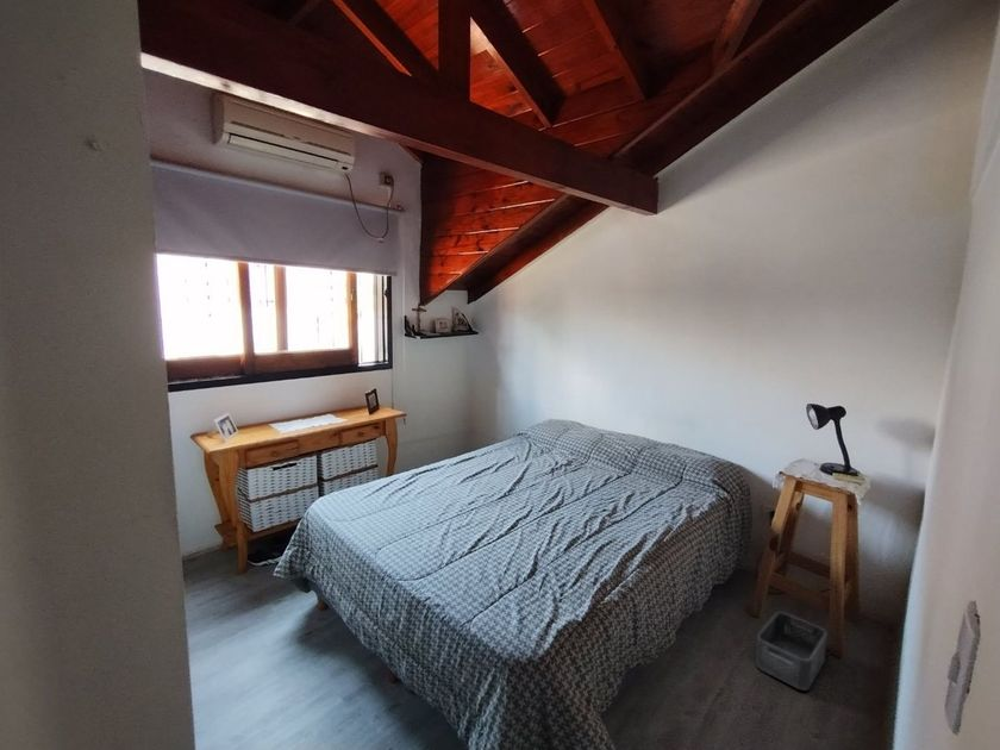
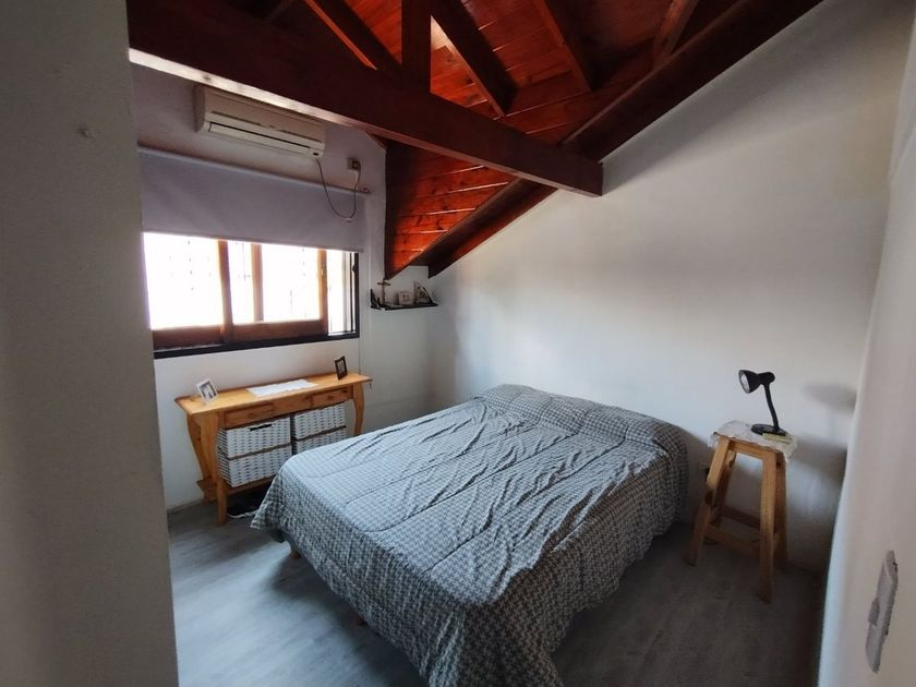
- storage bin [755,611,829,692]
